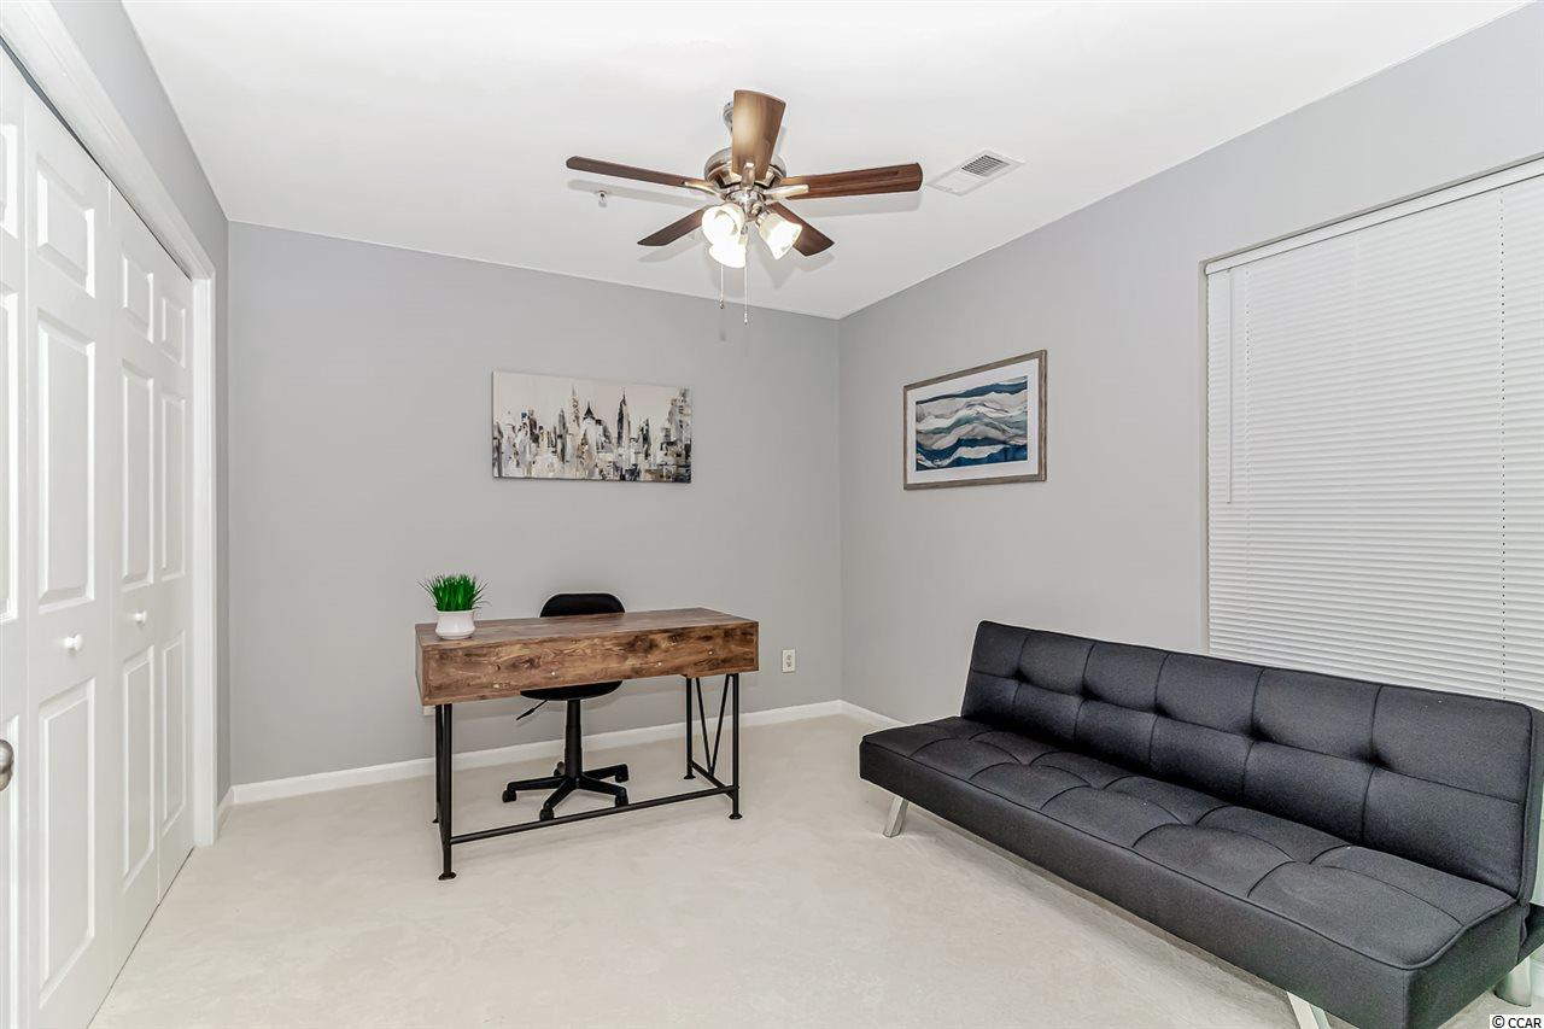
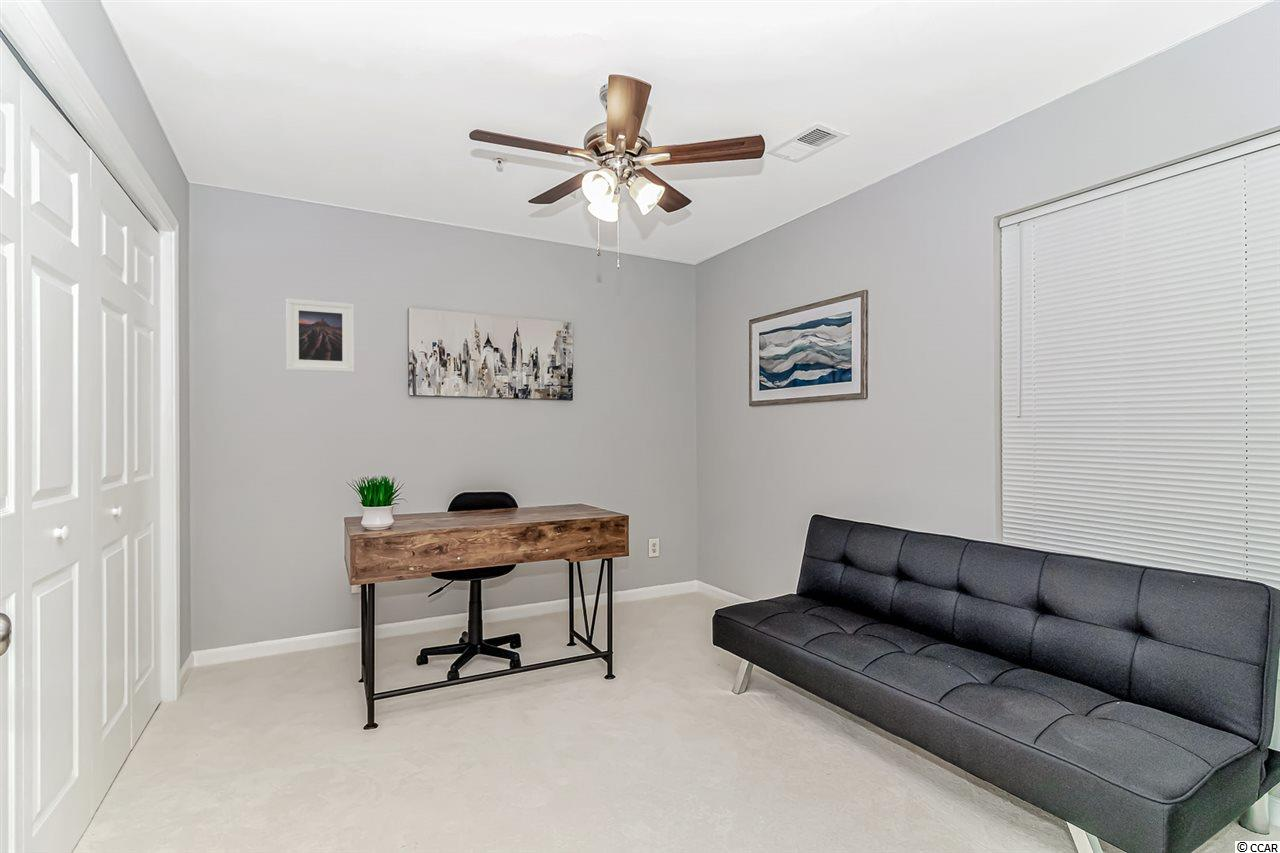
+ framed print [285,298,355,373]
